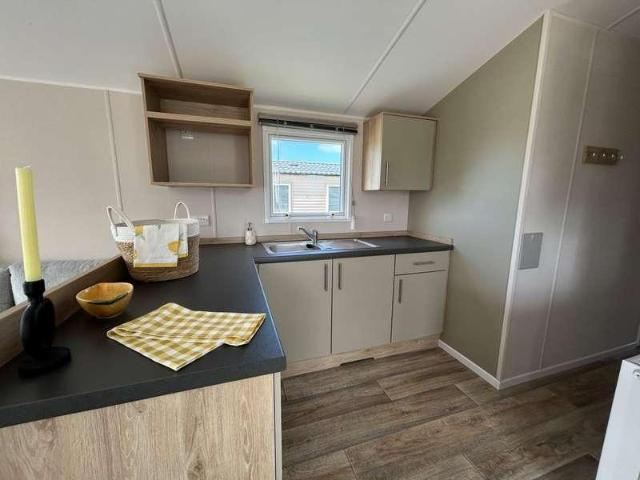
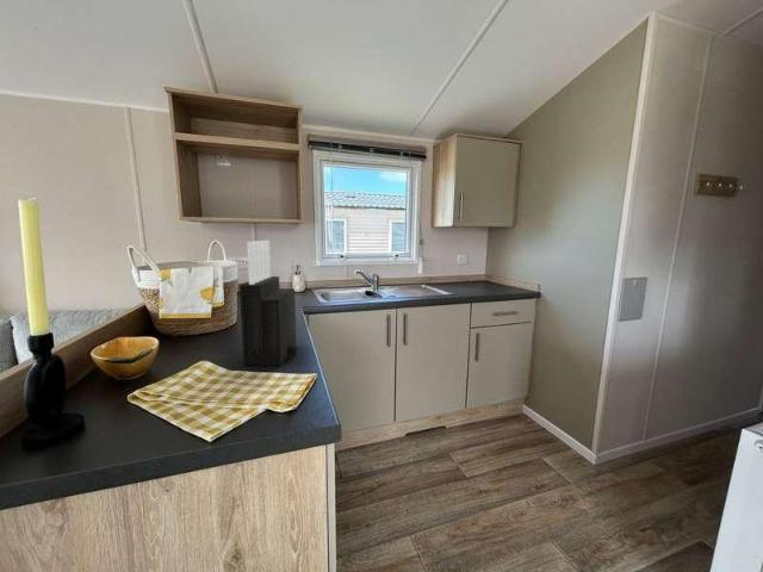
+ knife block [238,240,297,367]
